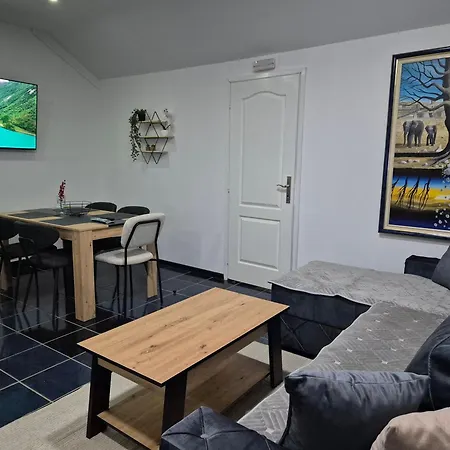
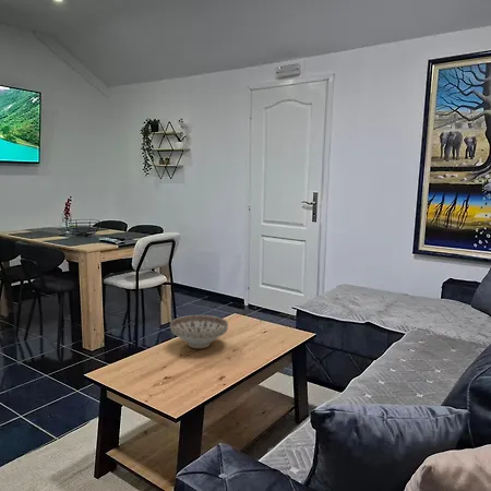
+ decorative bowl [169,314,229,349]
